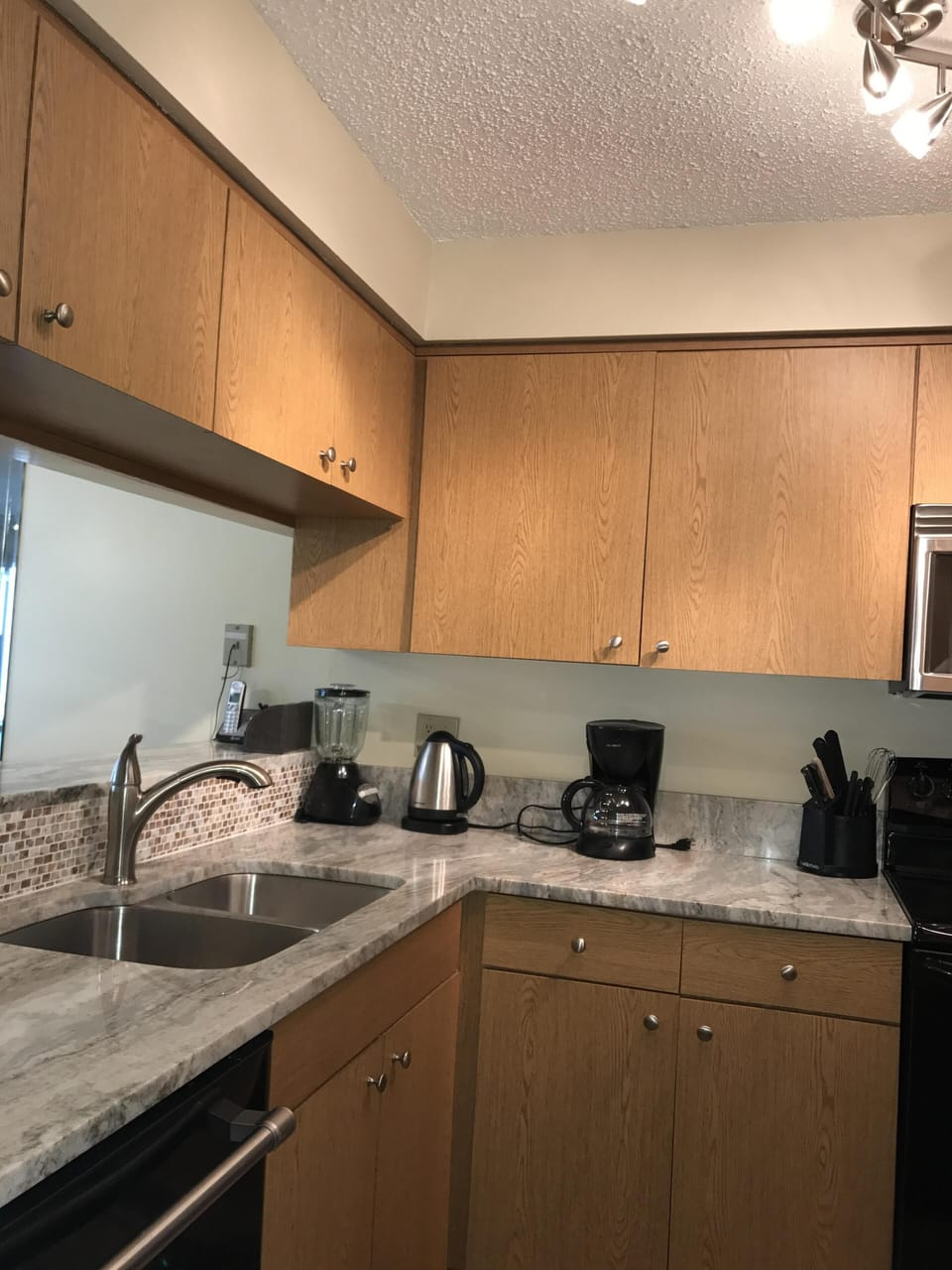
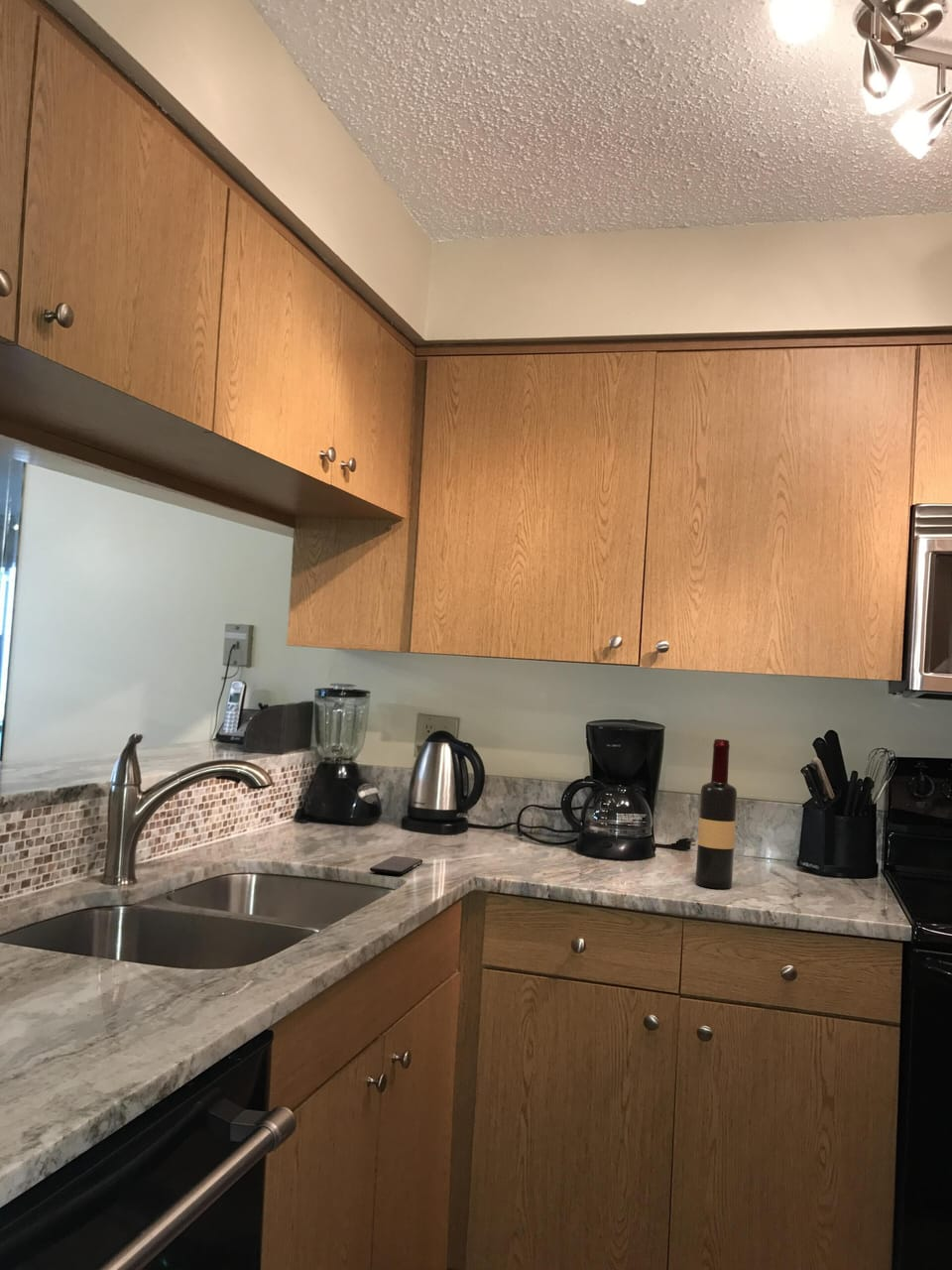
+ wine bottle [694,738,738,890]
+ smartphone [369,855,423,876]
